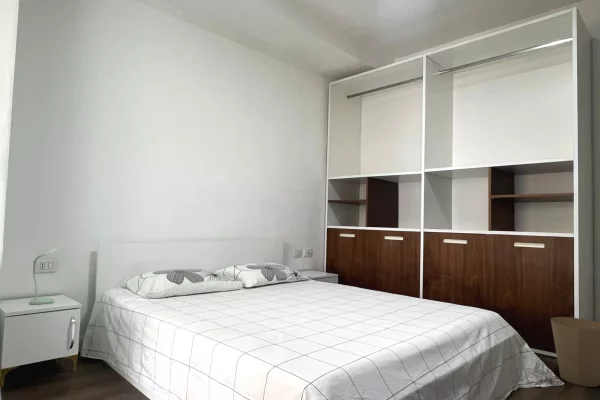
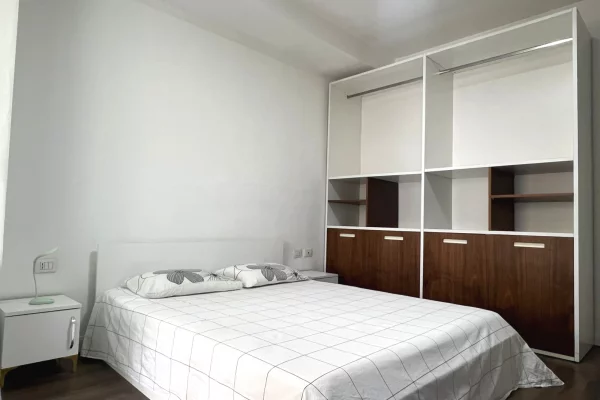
- trash can [550,316,600,388]
